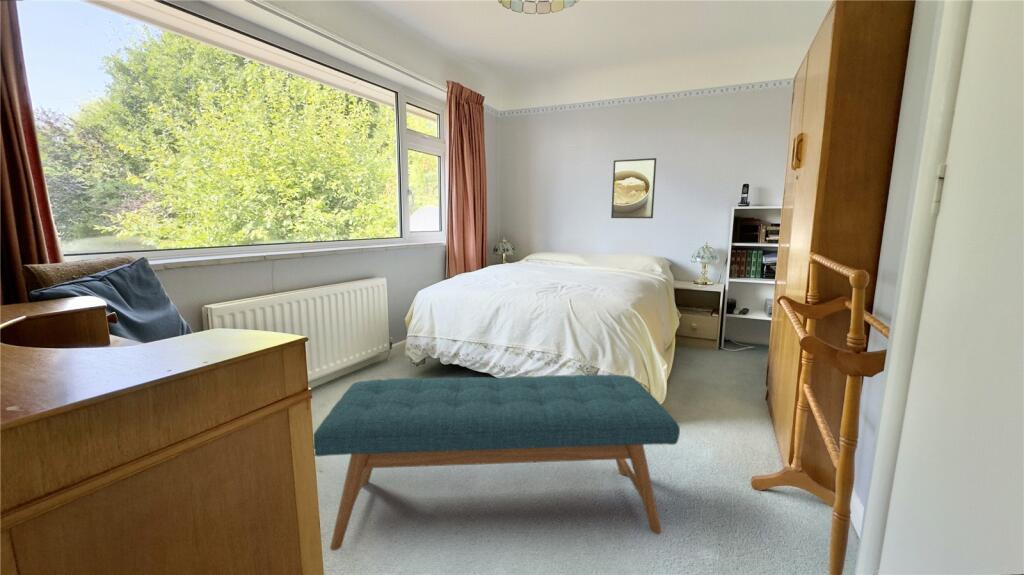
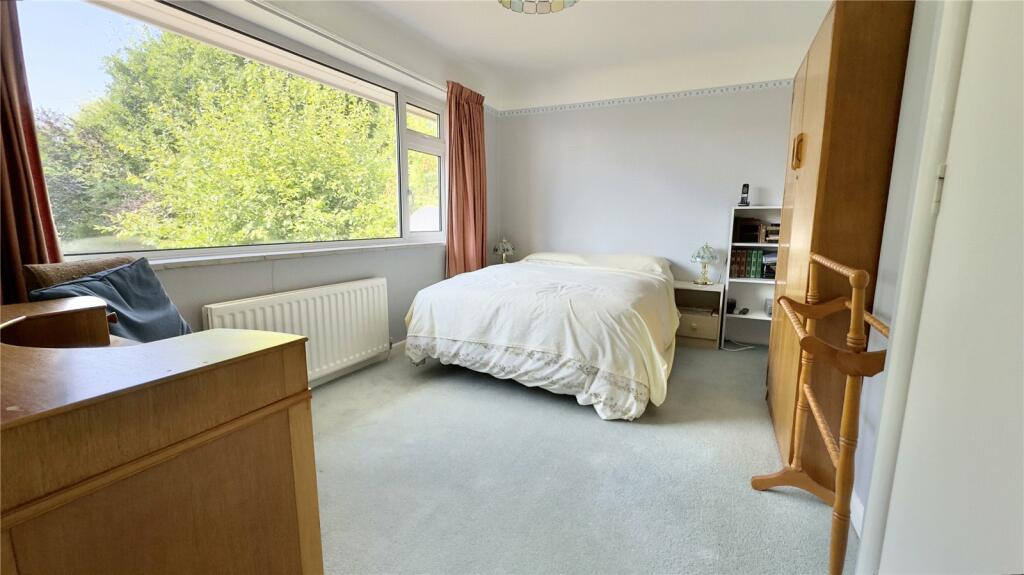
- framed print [610,157,657,219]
- bench [312,374,681,552]
